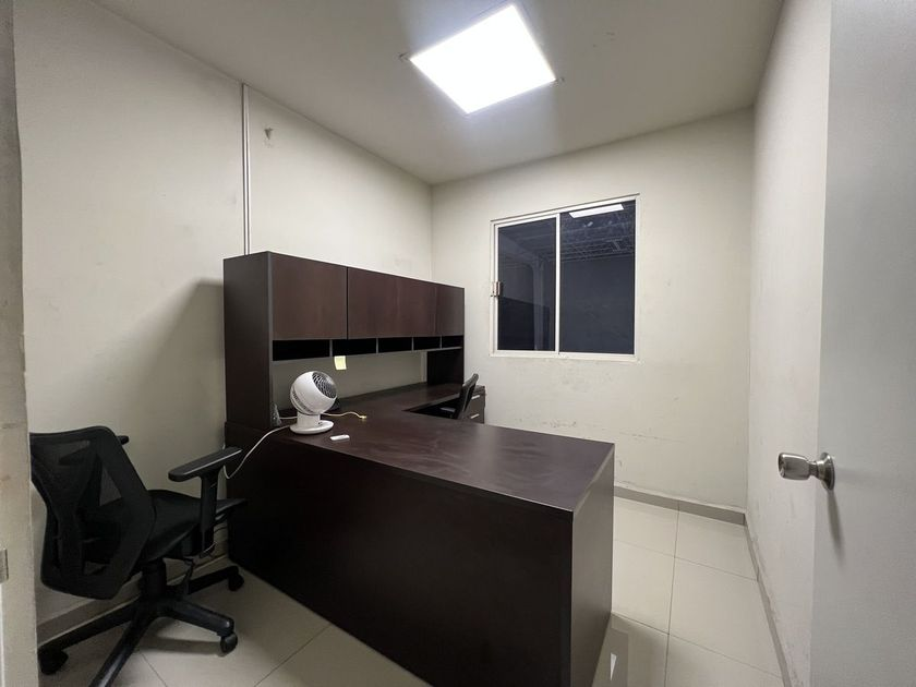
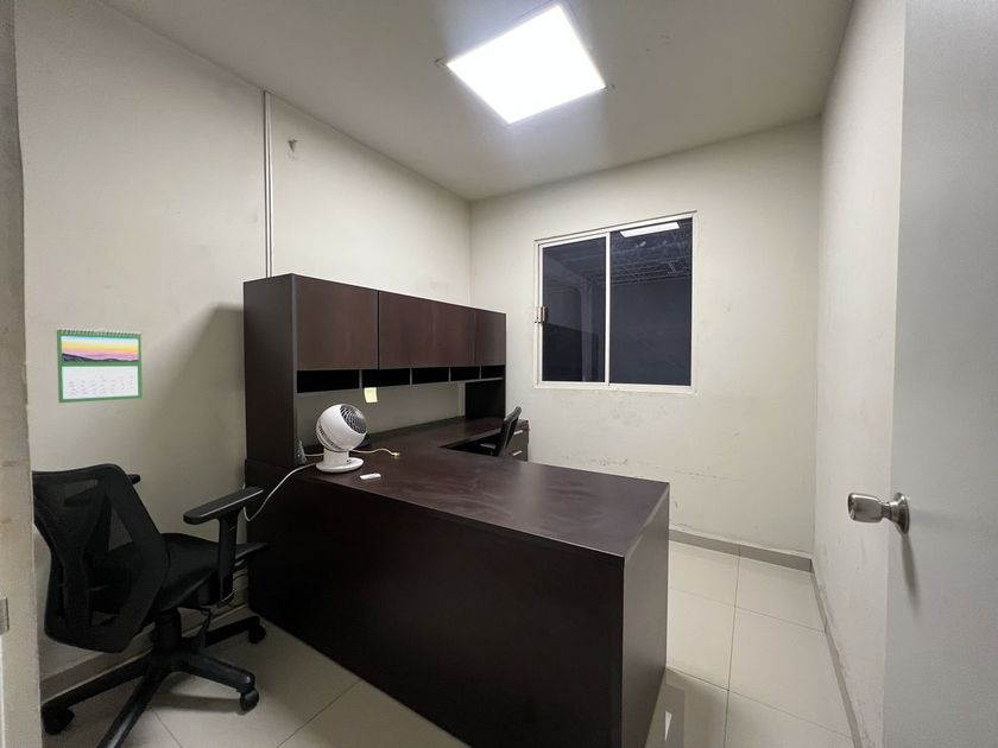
+ calendar [56,327,144,404]
